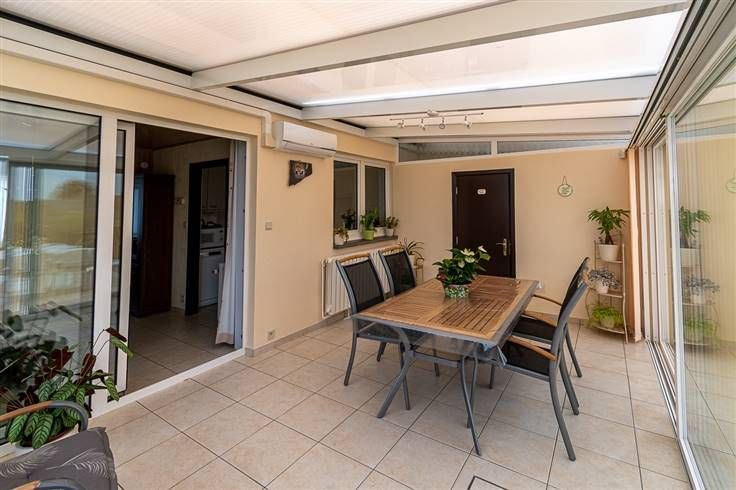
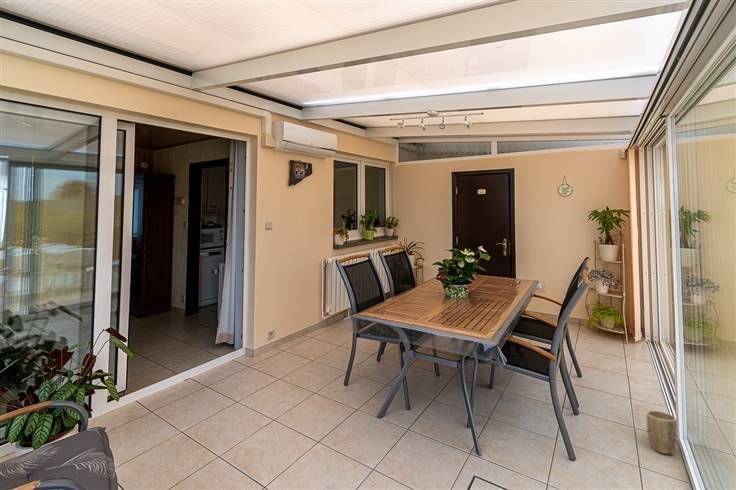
+ plant pot [646,410,678,455]
